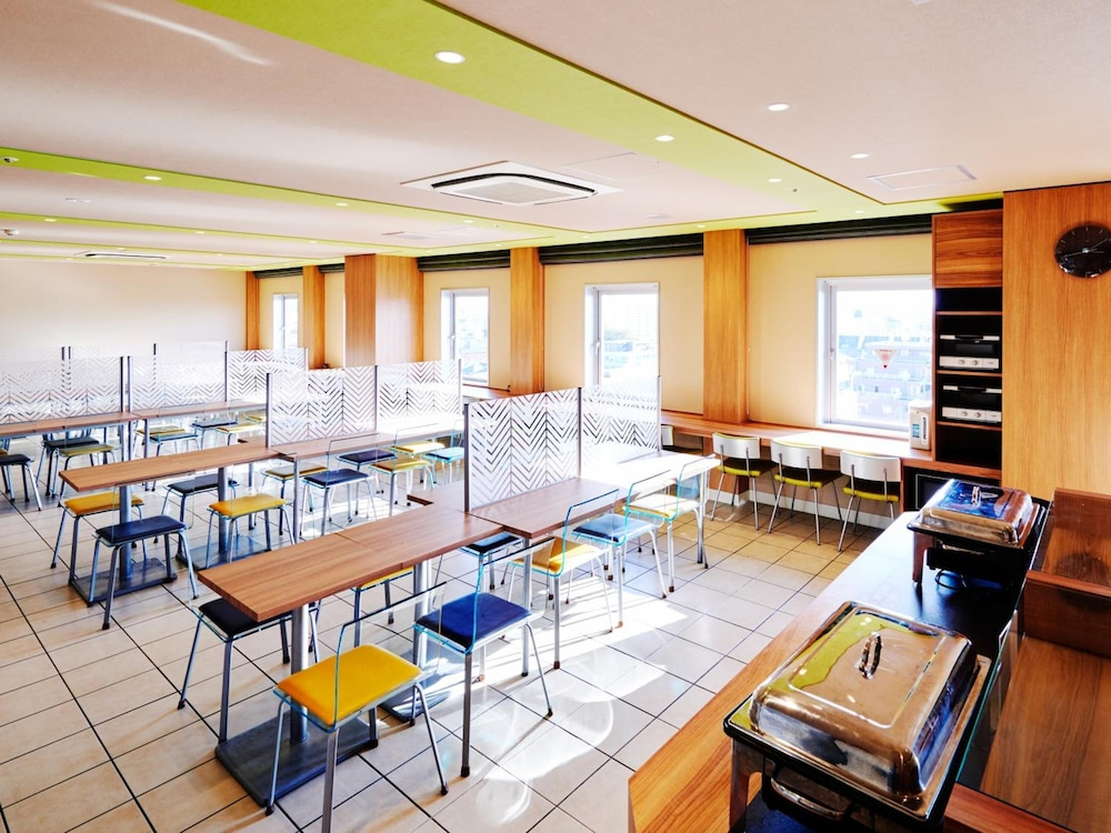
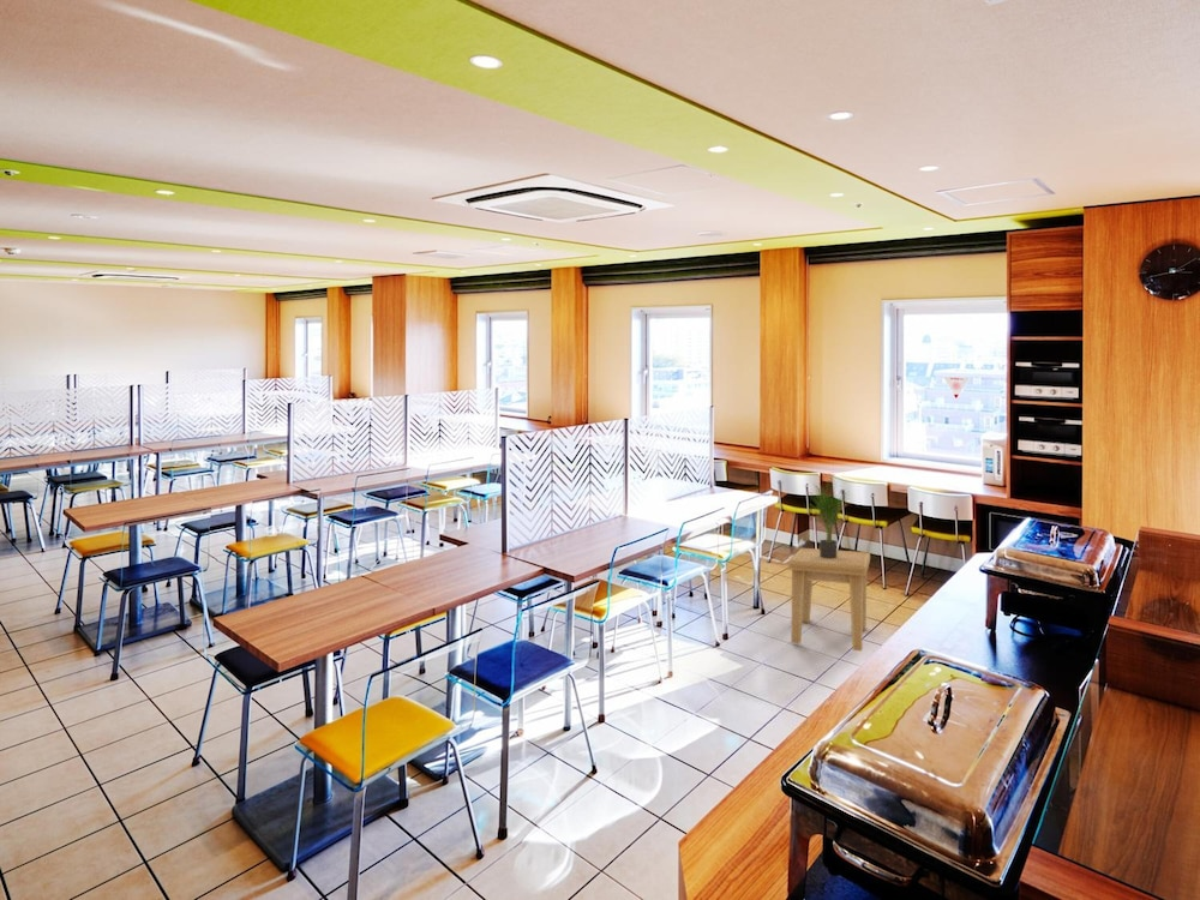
+ side table [787,547,871,653]
+ potted plant [809,475,853,558]
